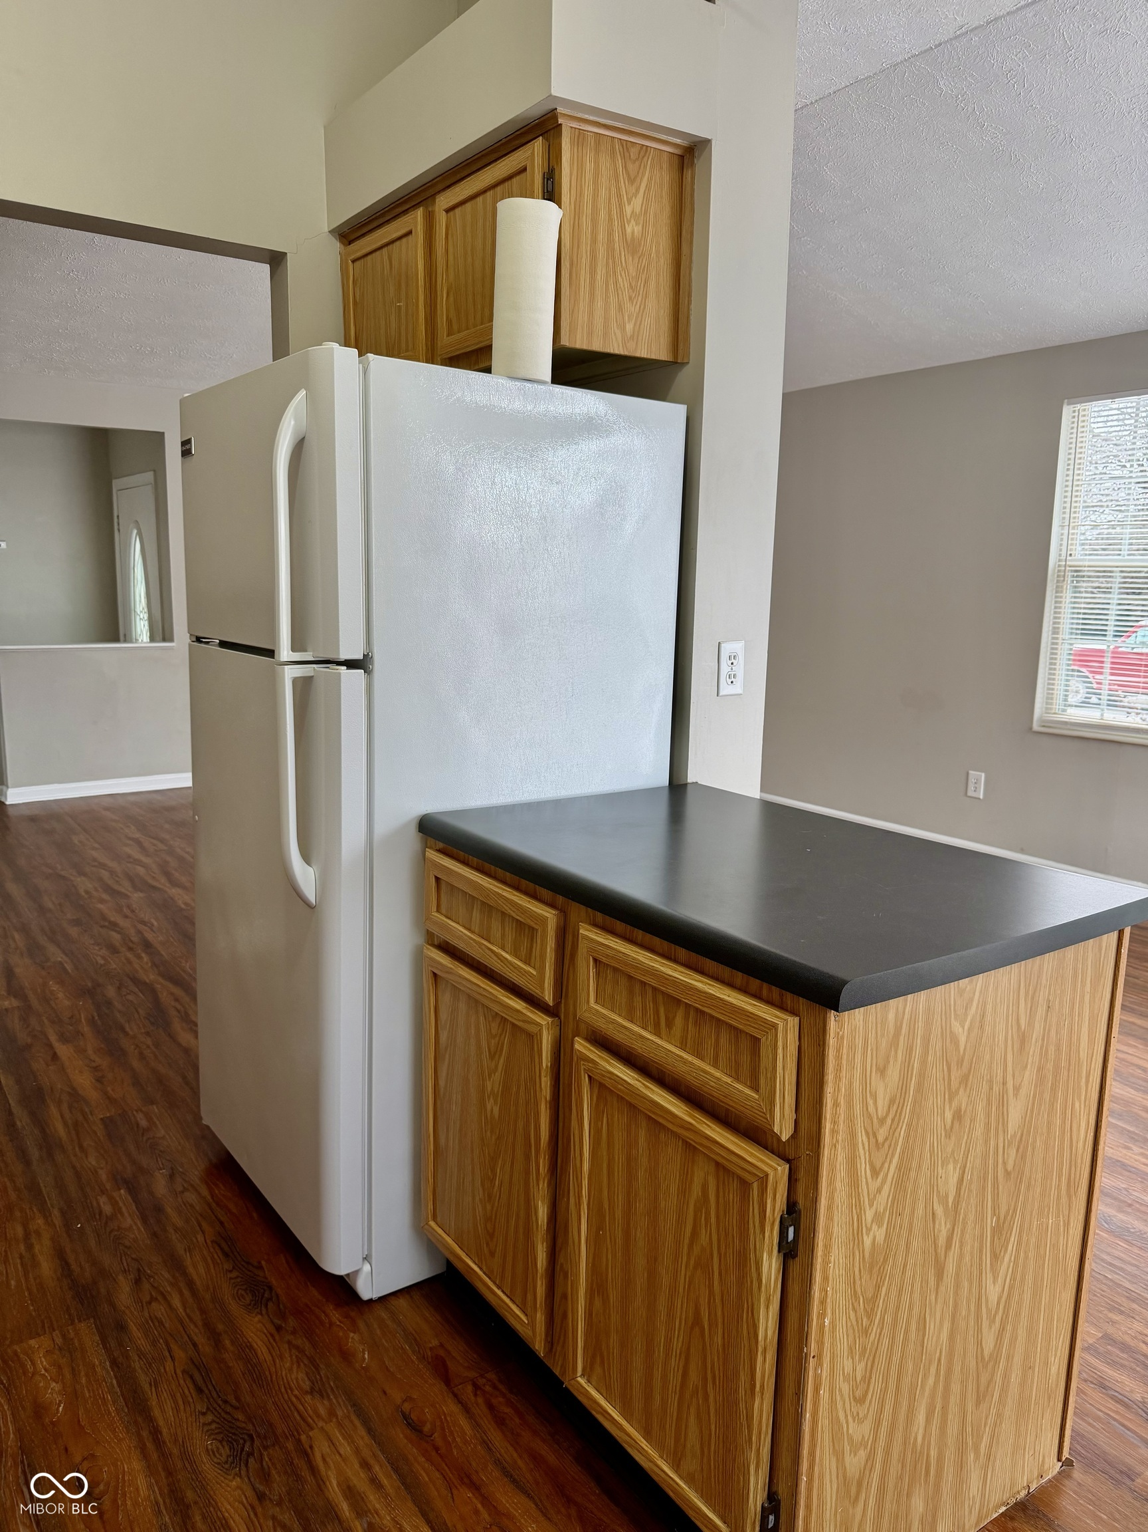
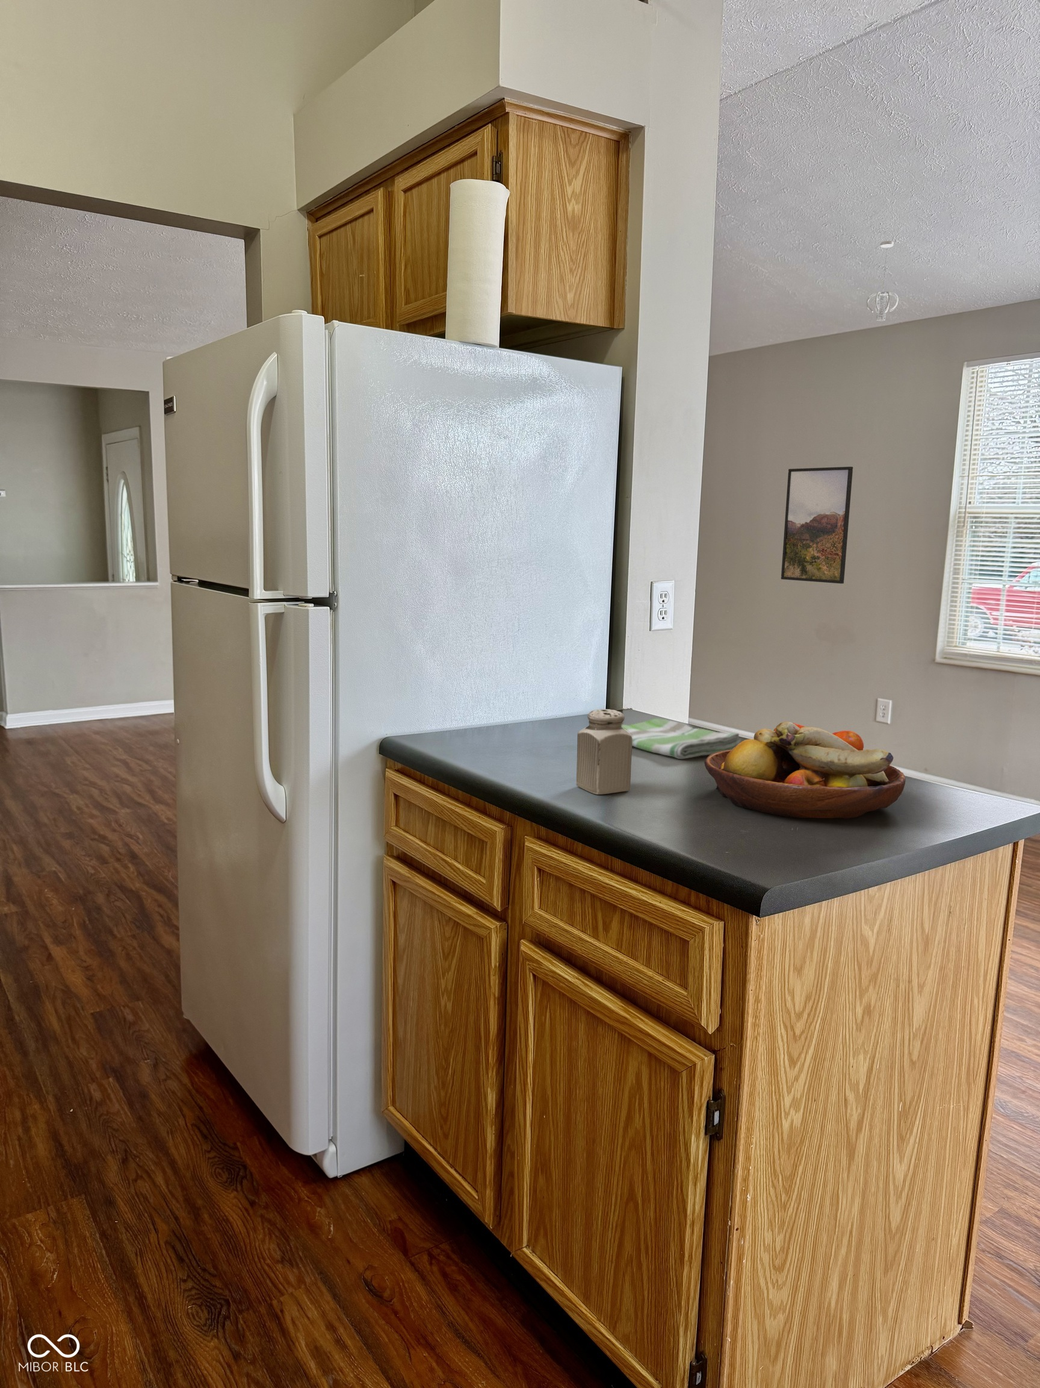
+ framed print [781,467,853,585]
+ salt shaker [576,708,633,796]
+ fruit bowl [704,721,907,820]
+ pendant light [866,240,899,321]
+ dish towel [622,718,742,760]
